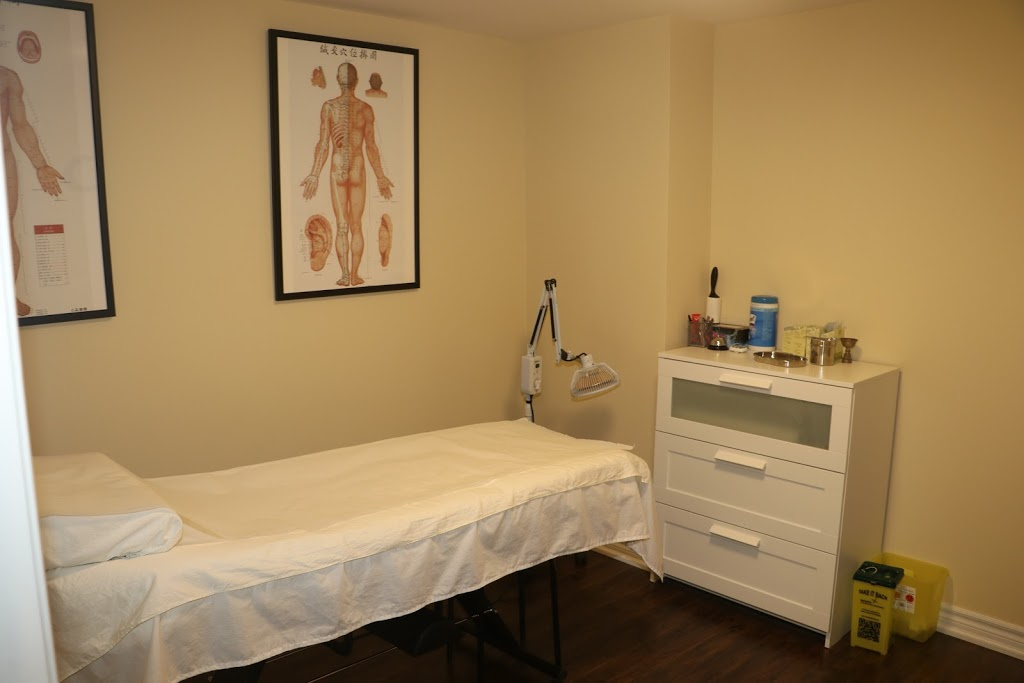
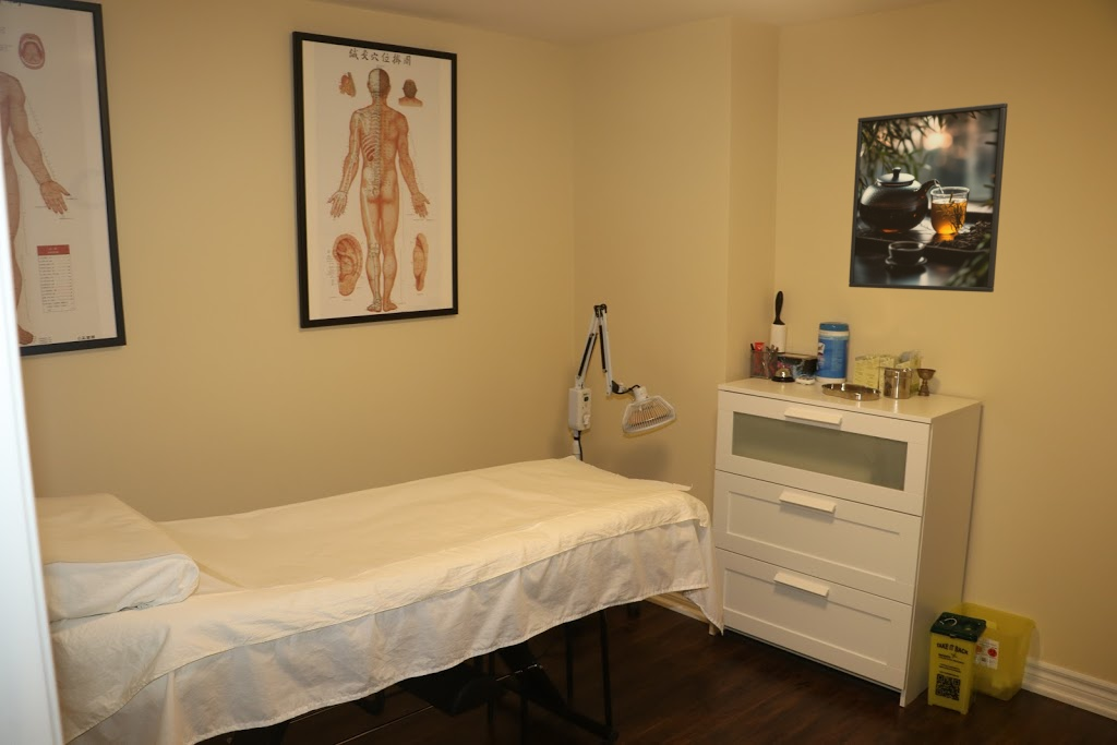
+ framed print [848,101,1009,293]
